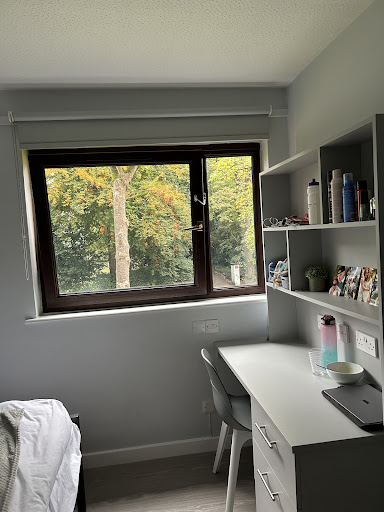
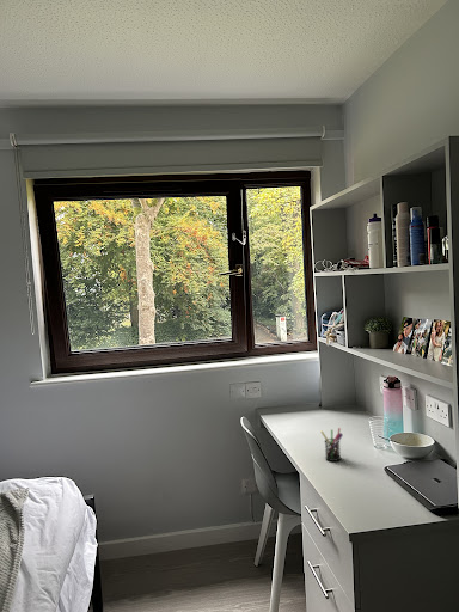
+ pen holder [320,427,344,463]
